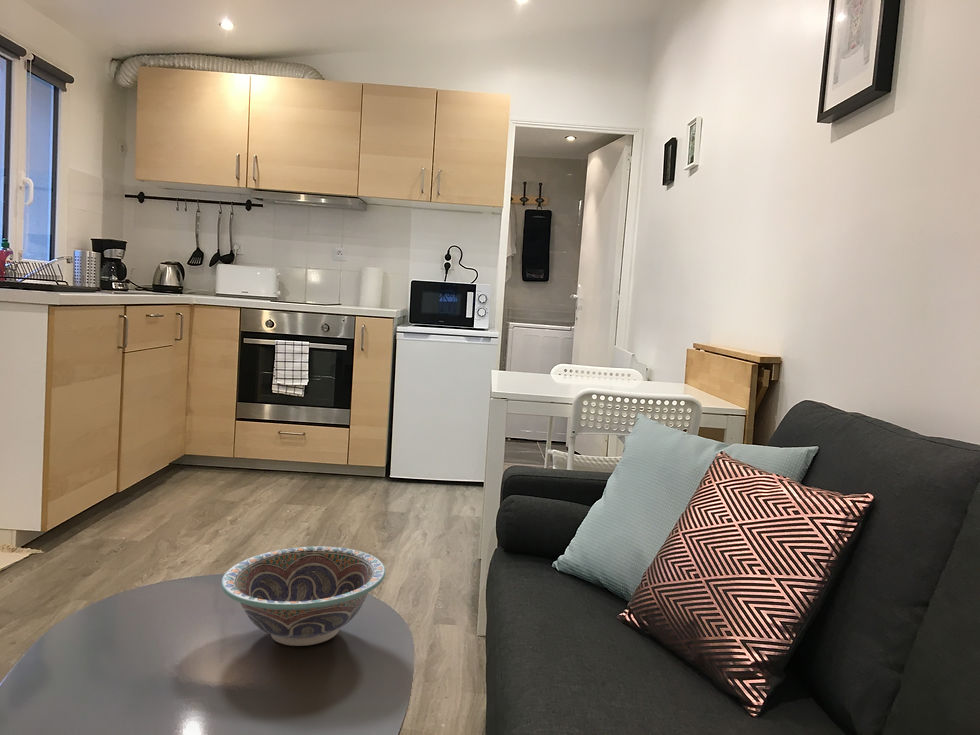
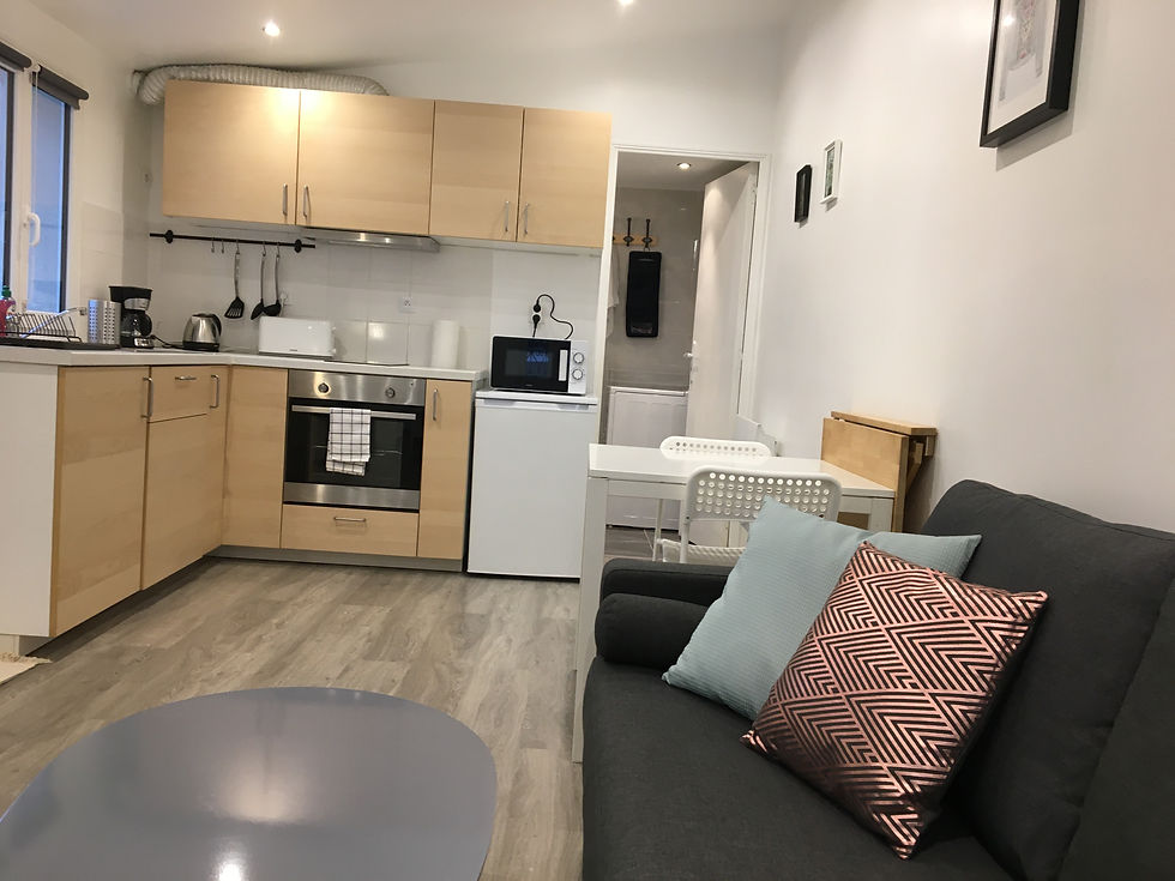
- decorative bowl [220,545,386,647]
